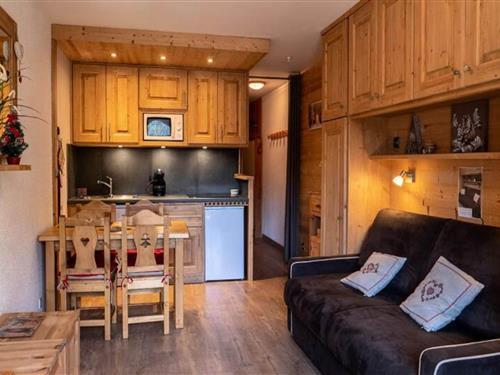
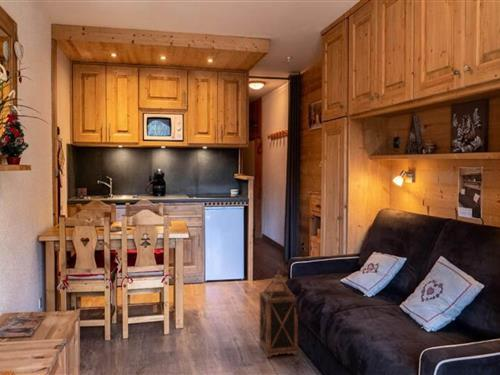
+ lantern [258,269,299,358]
